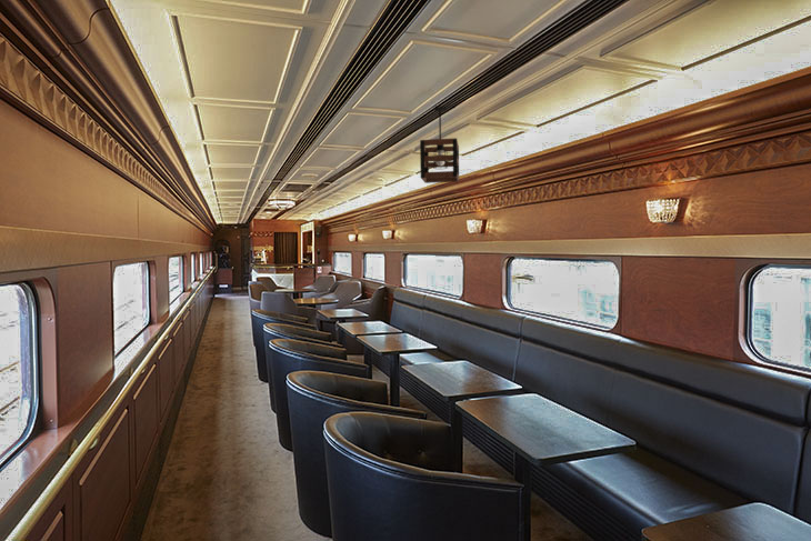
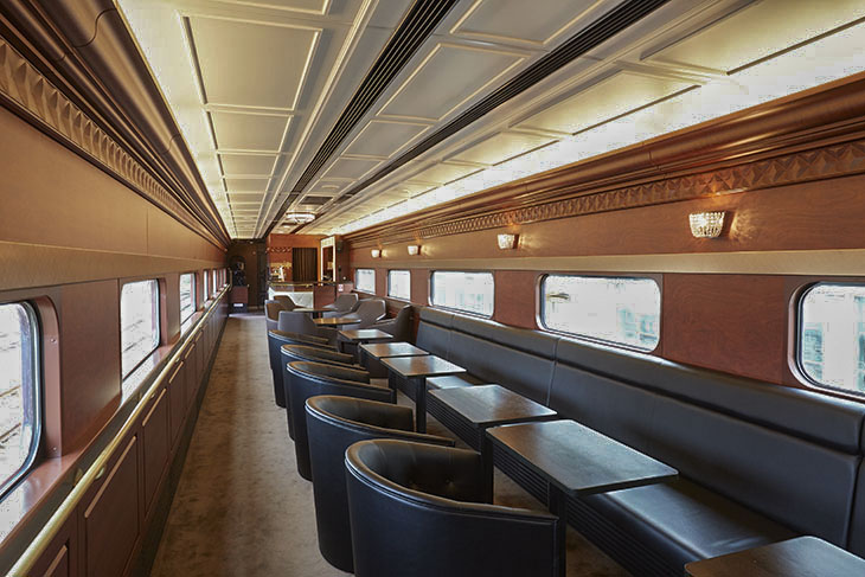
- pendant light [419,106,460,184]
